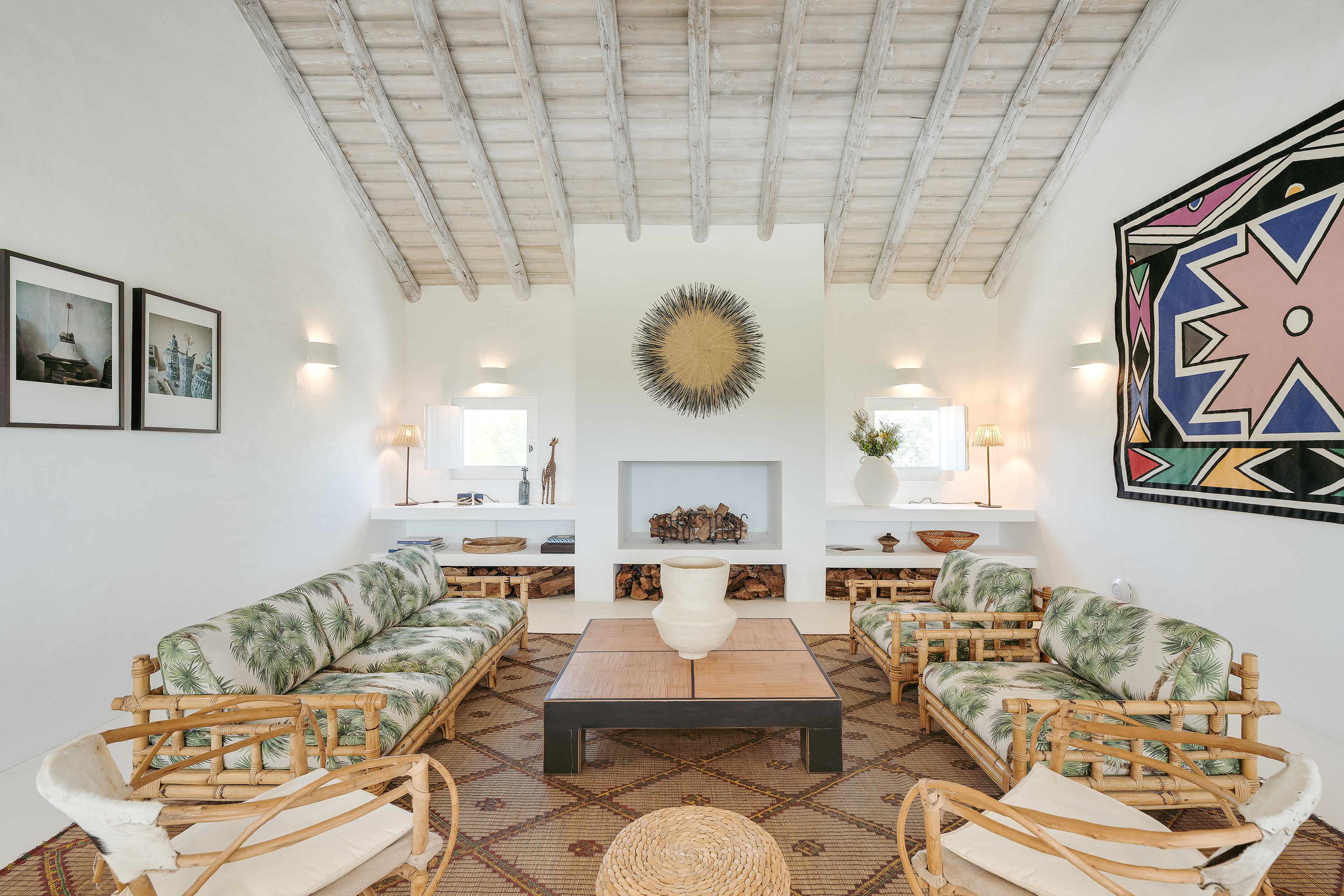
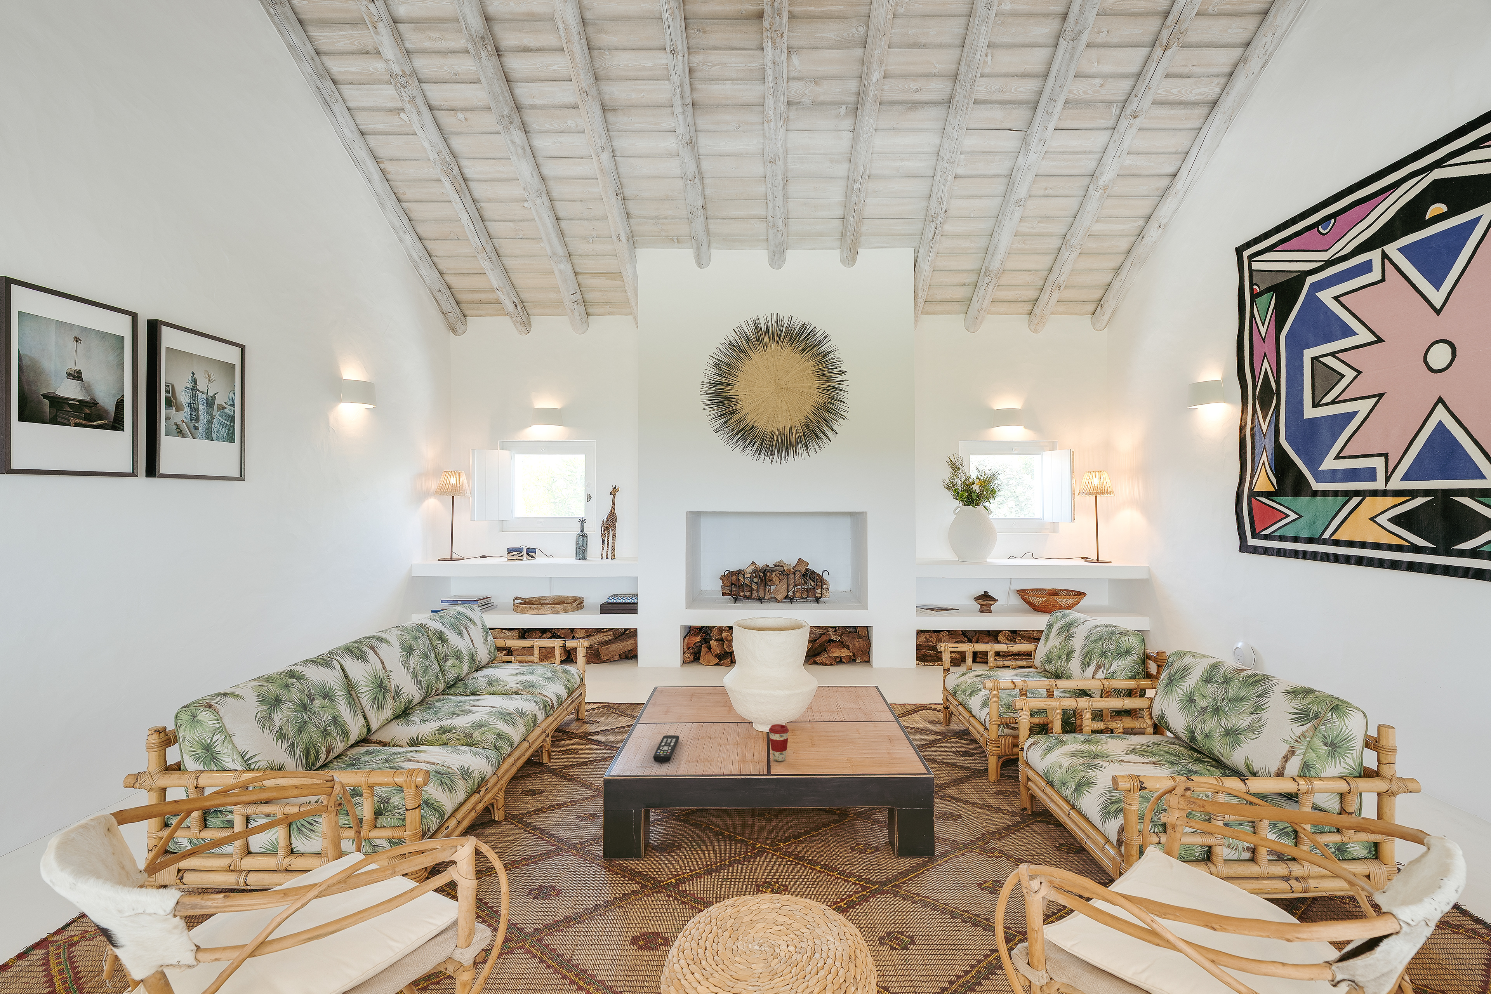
+ coffee cup [769,723,790,762]
+ remote control [652,736,679,762]
